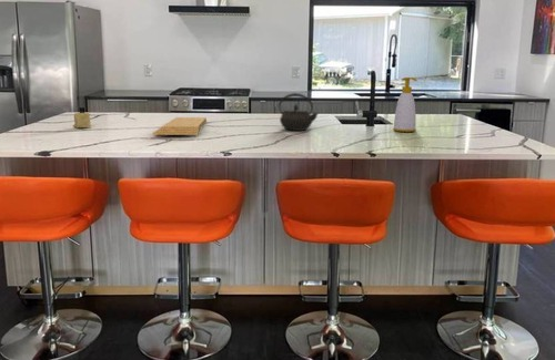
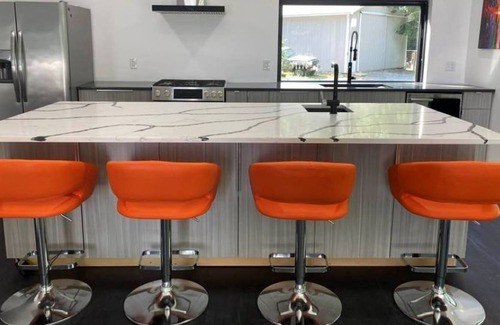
- candle [72,106,92,128]
- soap bottle [392,76,418,133]
- kettle [278,92,320,132]
- cutting board [152,116,208,136]
